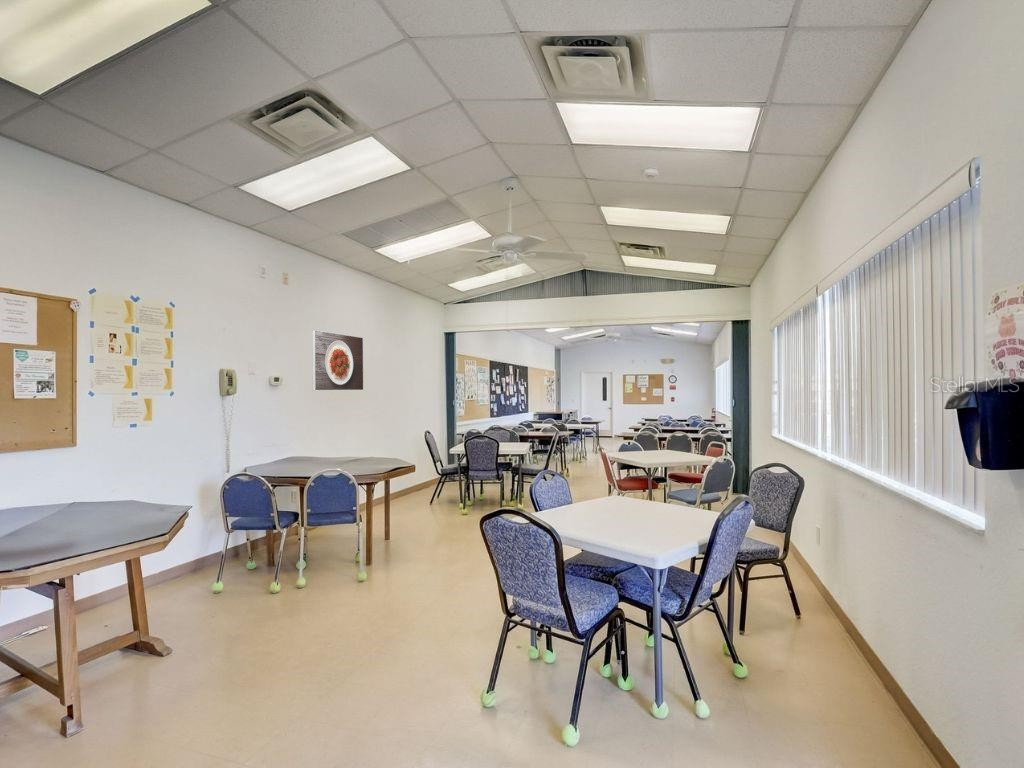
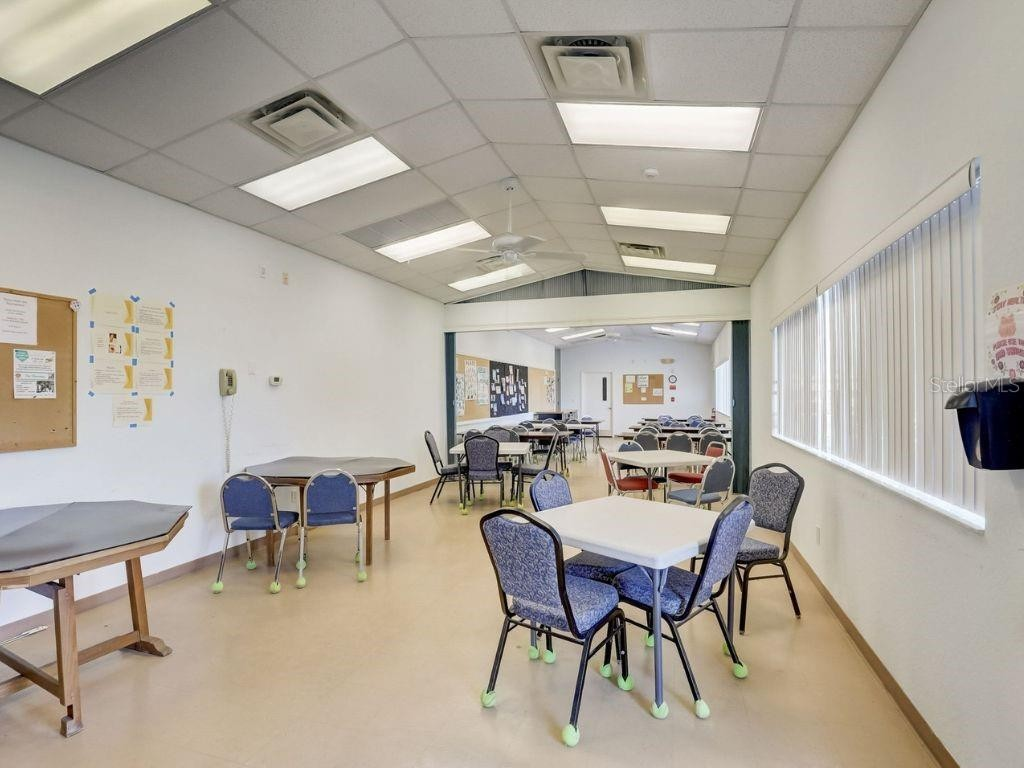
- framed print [311,329,364,392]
